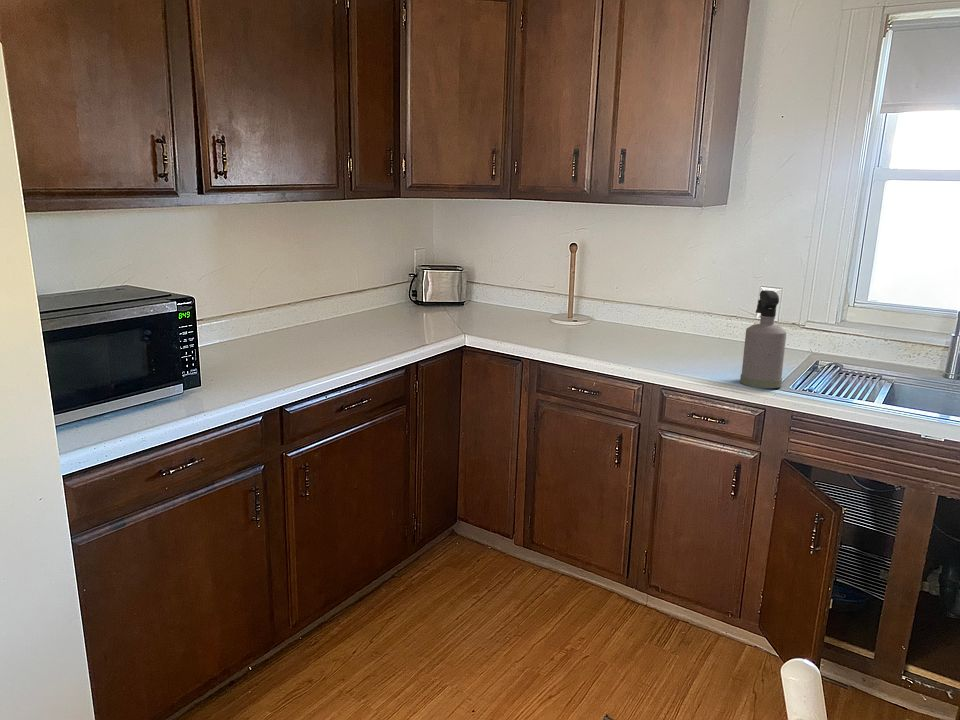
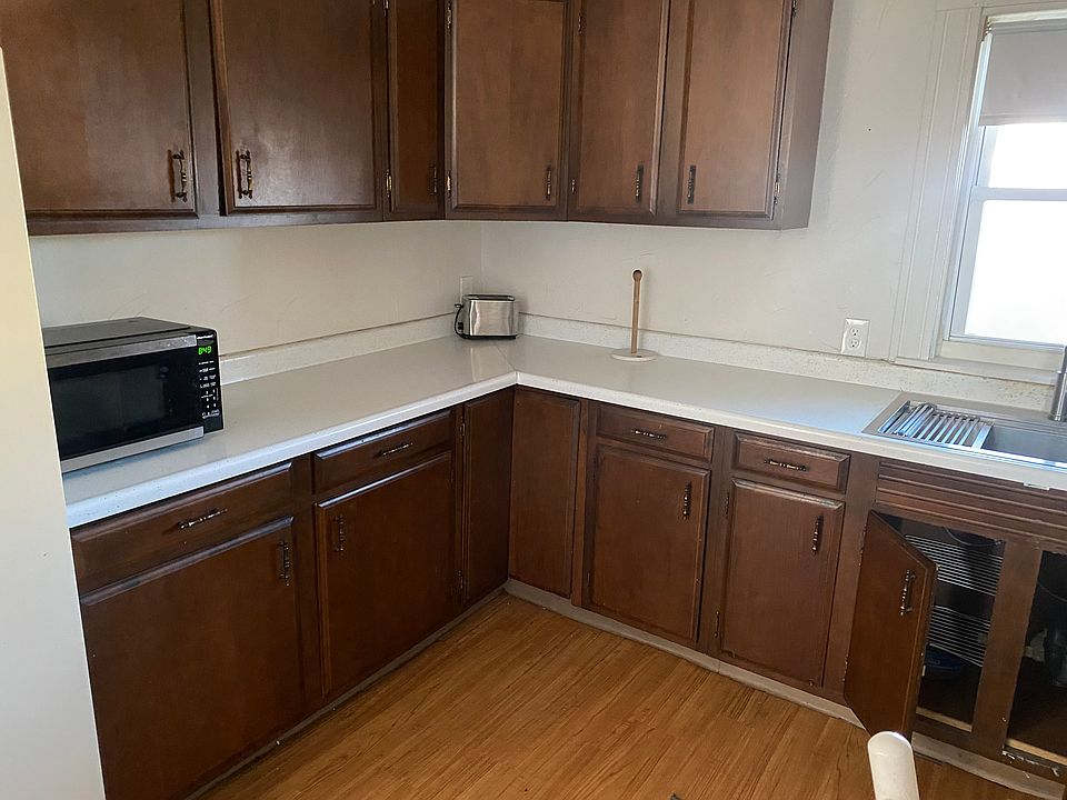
- spray bottle [739,289,787,389]
